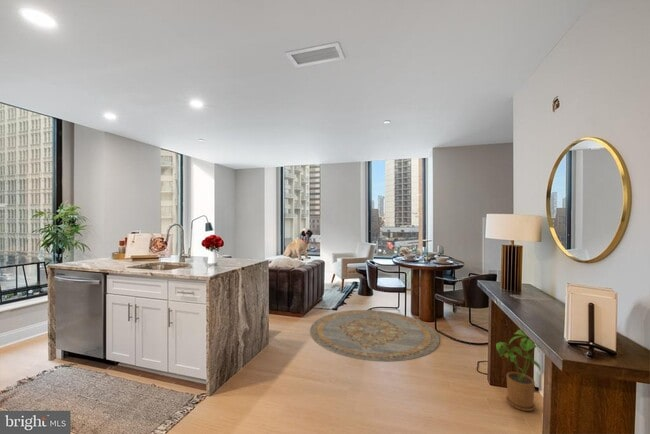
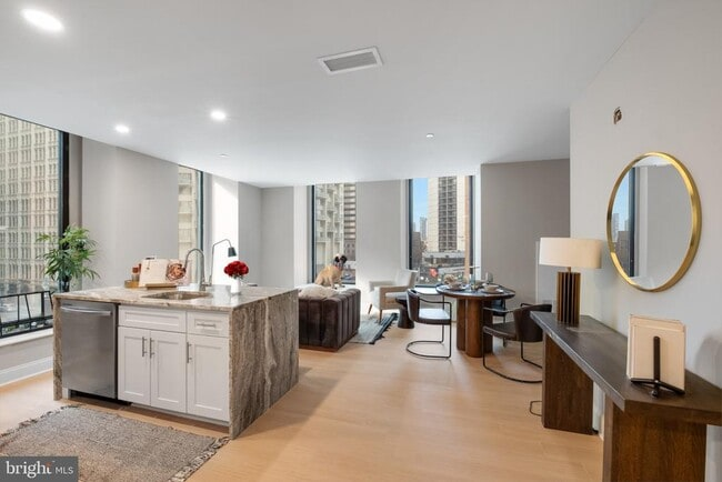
- house plant [495,329,542,412]
- rug [309,309,440,362]
